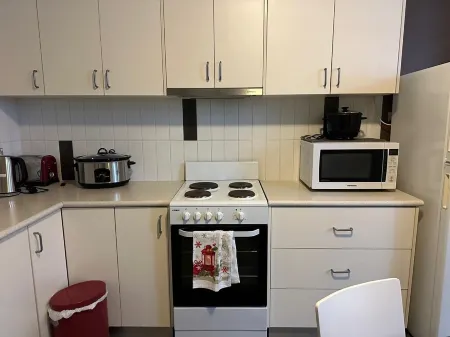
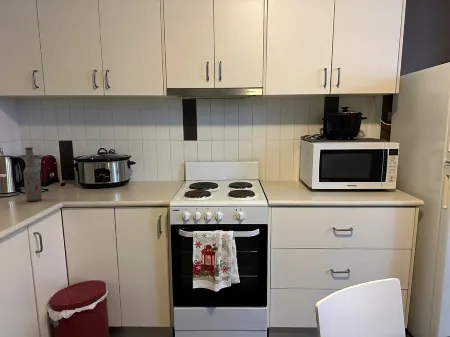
+ bottle [22,146,43,202]
